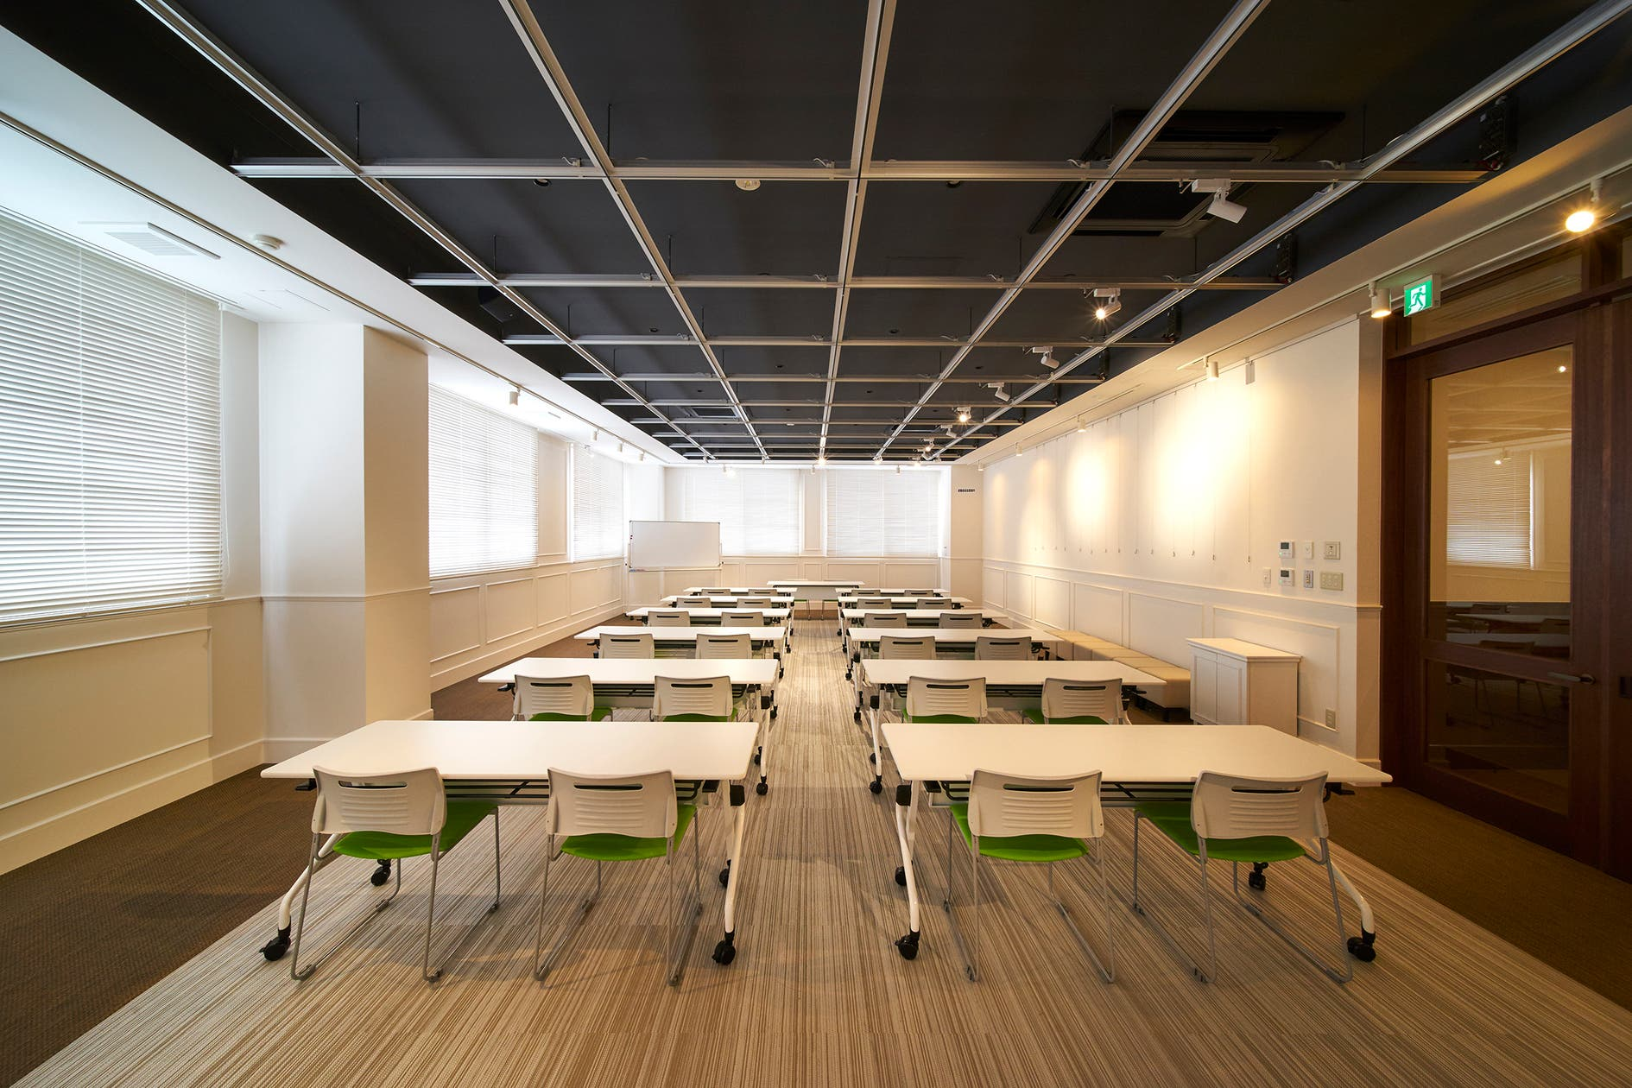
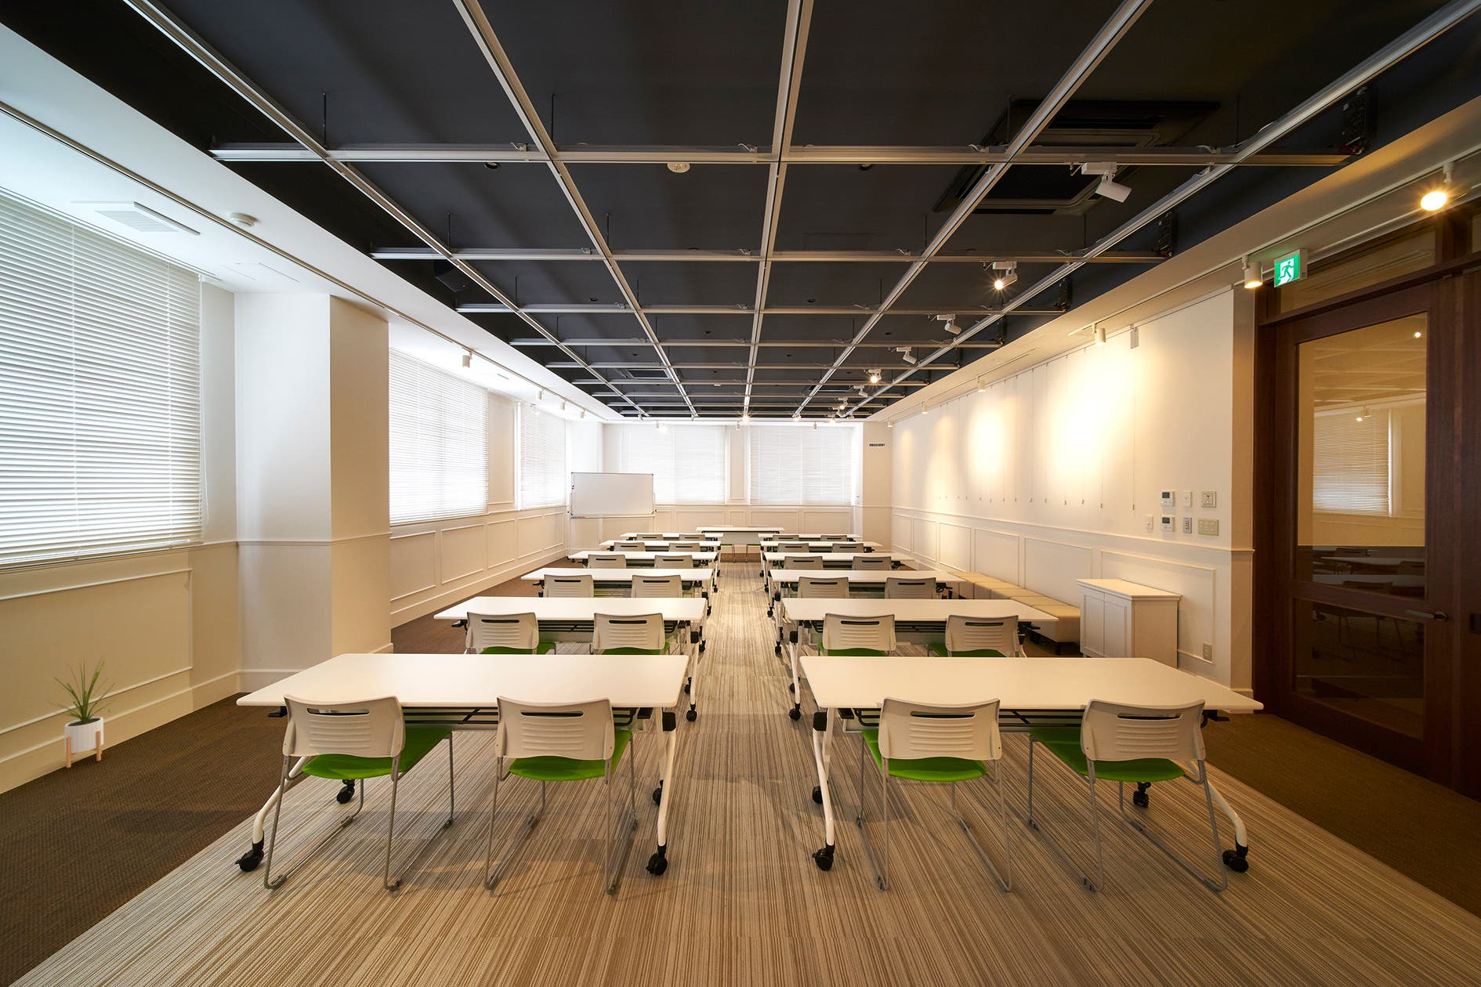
+ house plant [46,655,125,769]
